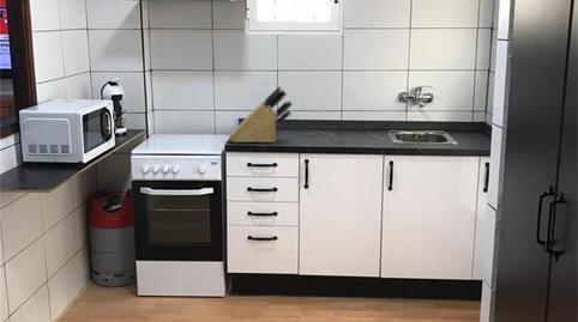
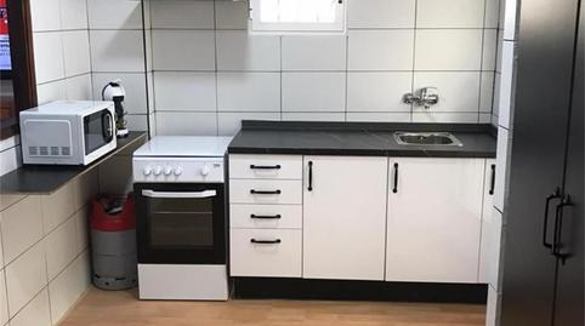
- knife block [228,85,294,144]
